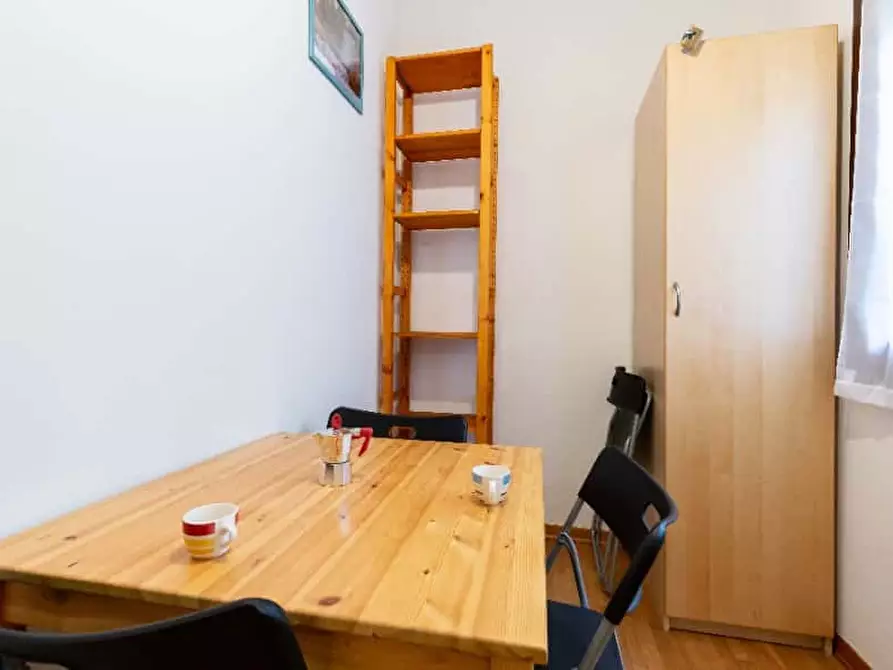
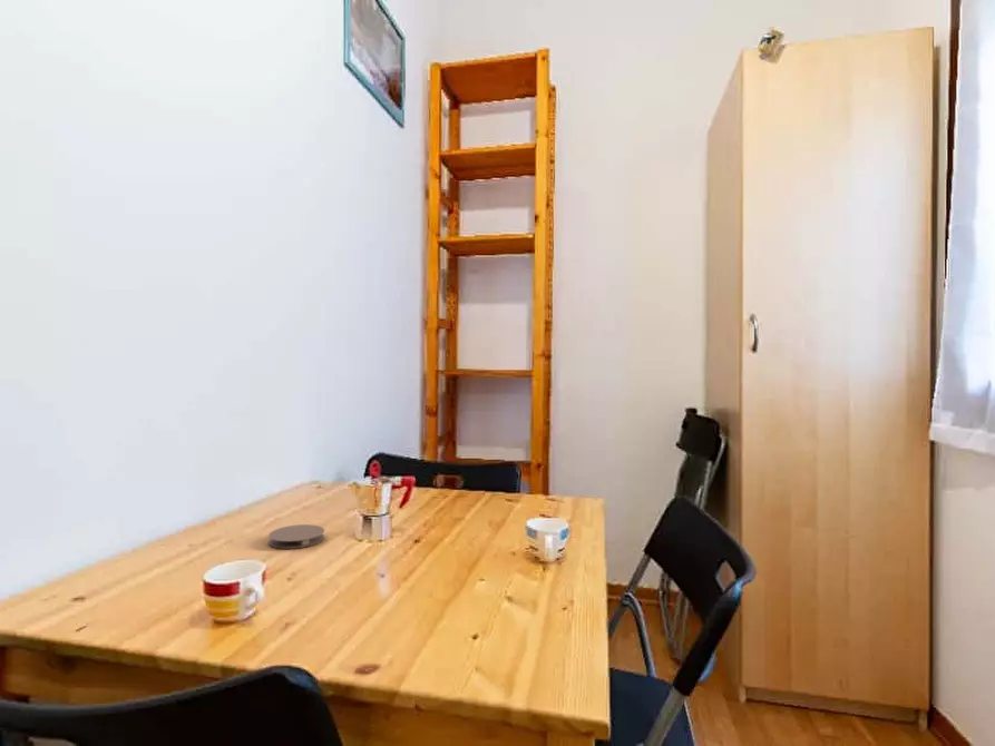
+ coaster [267,523,325,550]
